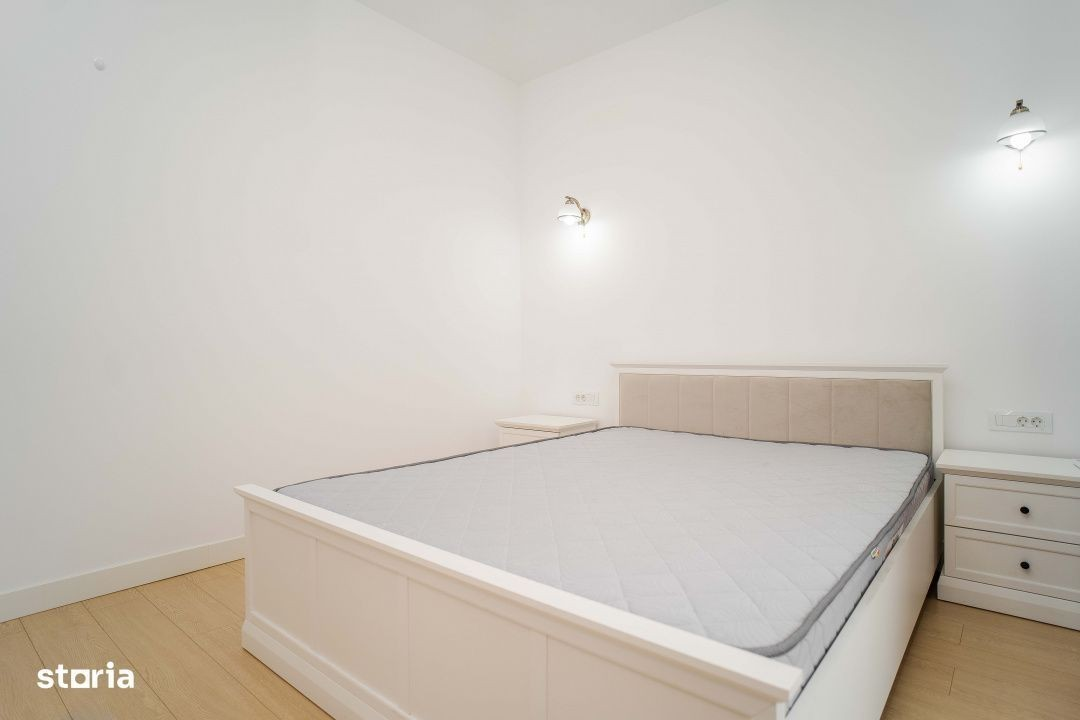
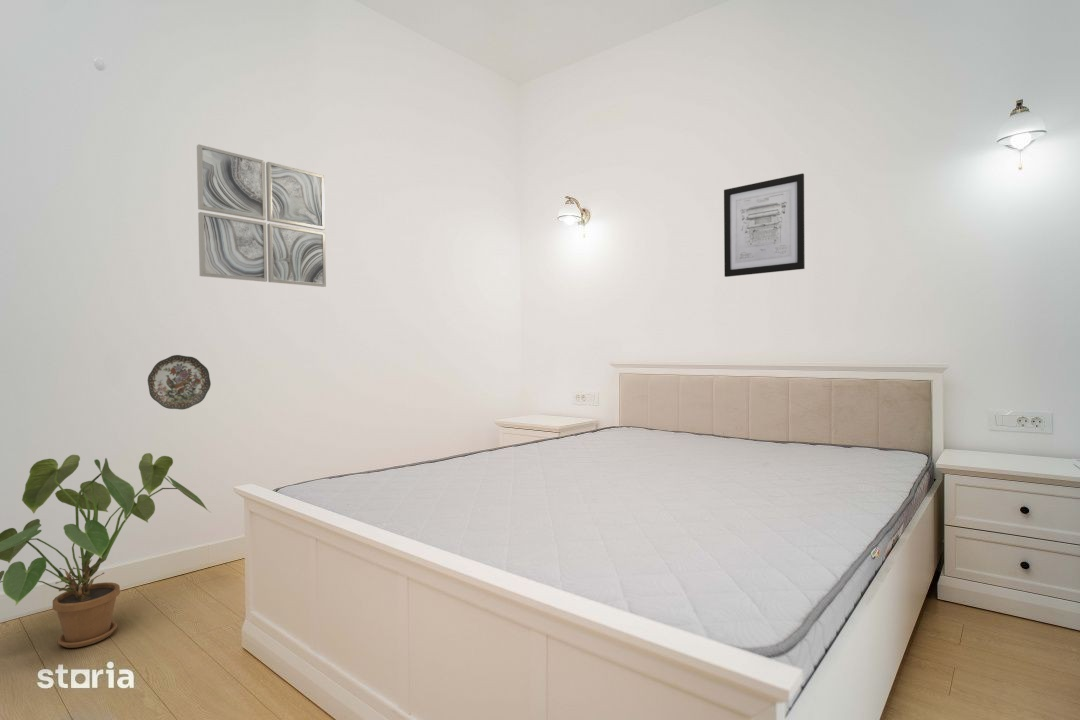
+ wall art [723,172,806,278]
+ house plant [0,452,211,649]
+ wall art [196,143,327,288]
+ decorative plate [147,354,212,410]
